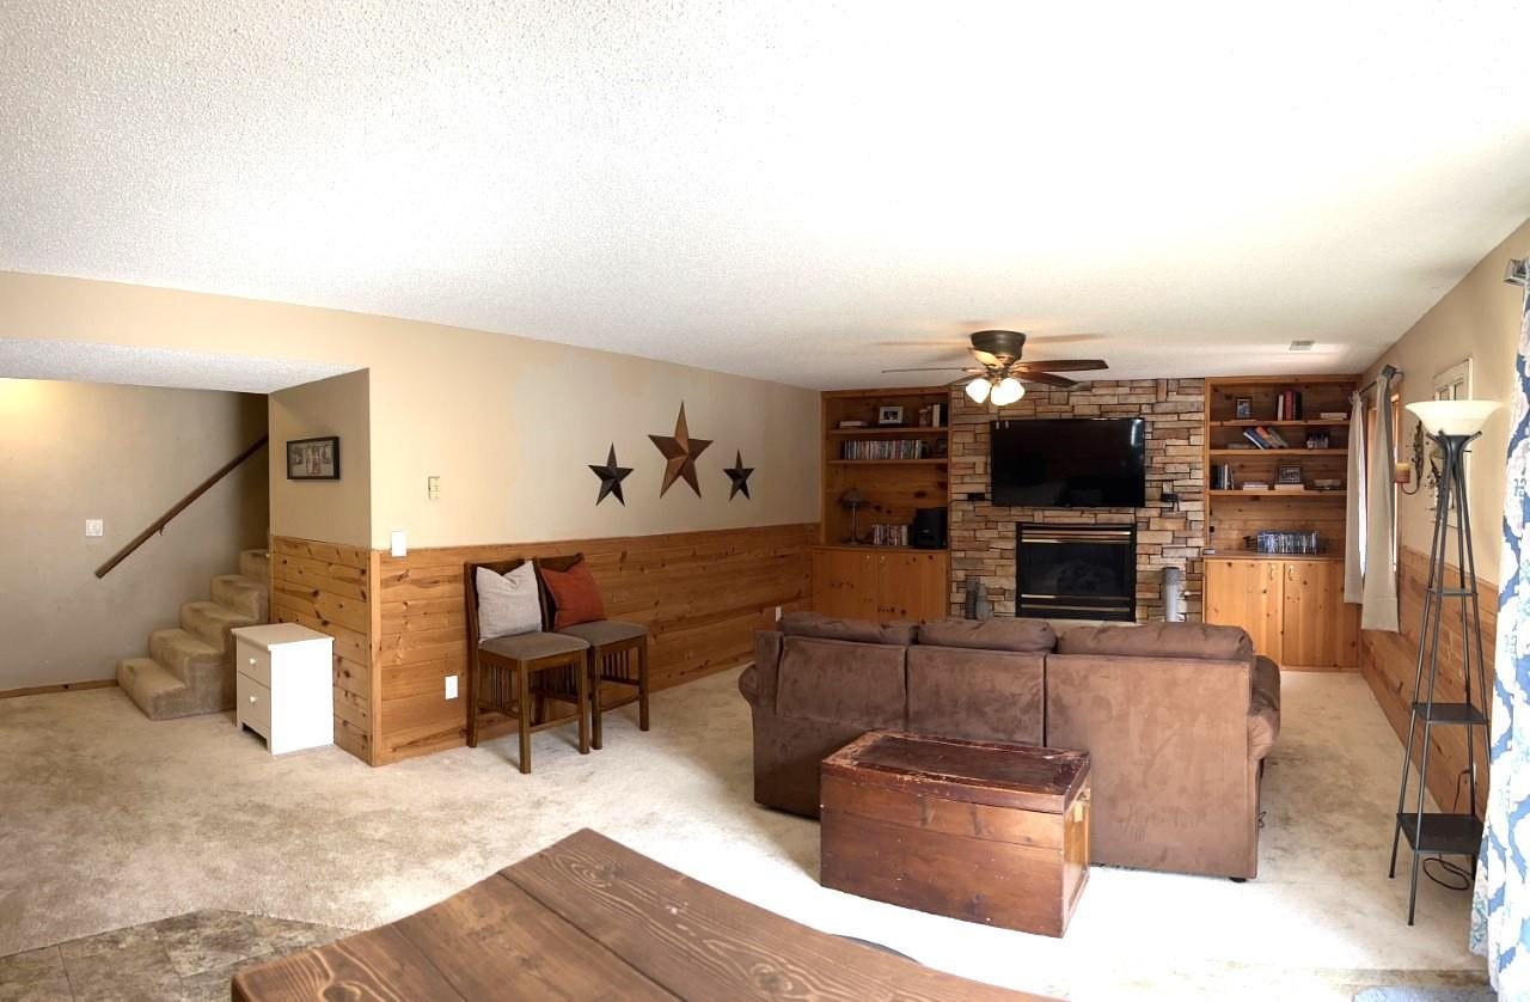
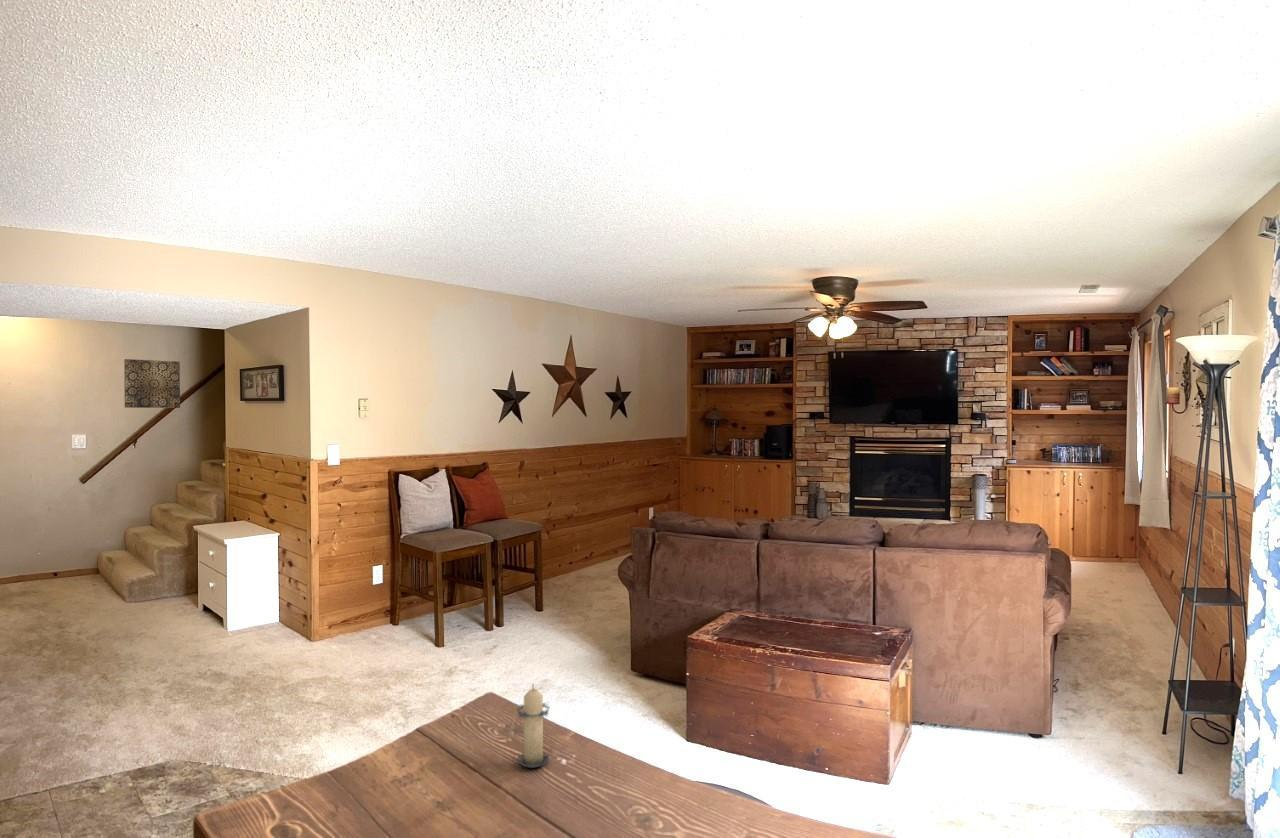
+ wall art [123,358,181,409]
+ candle [516,683,552,769]
